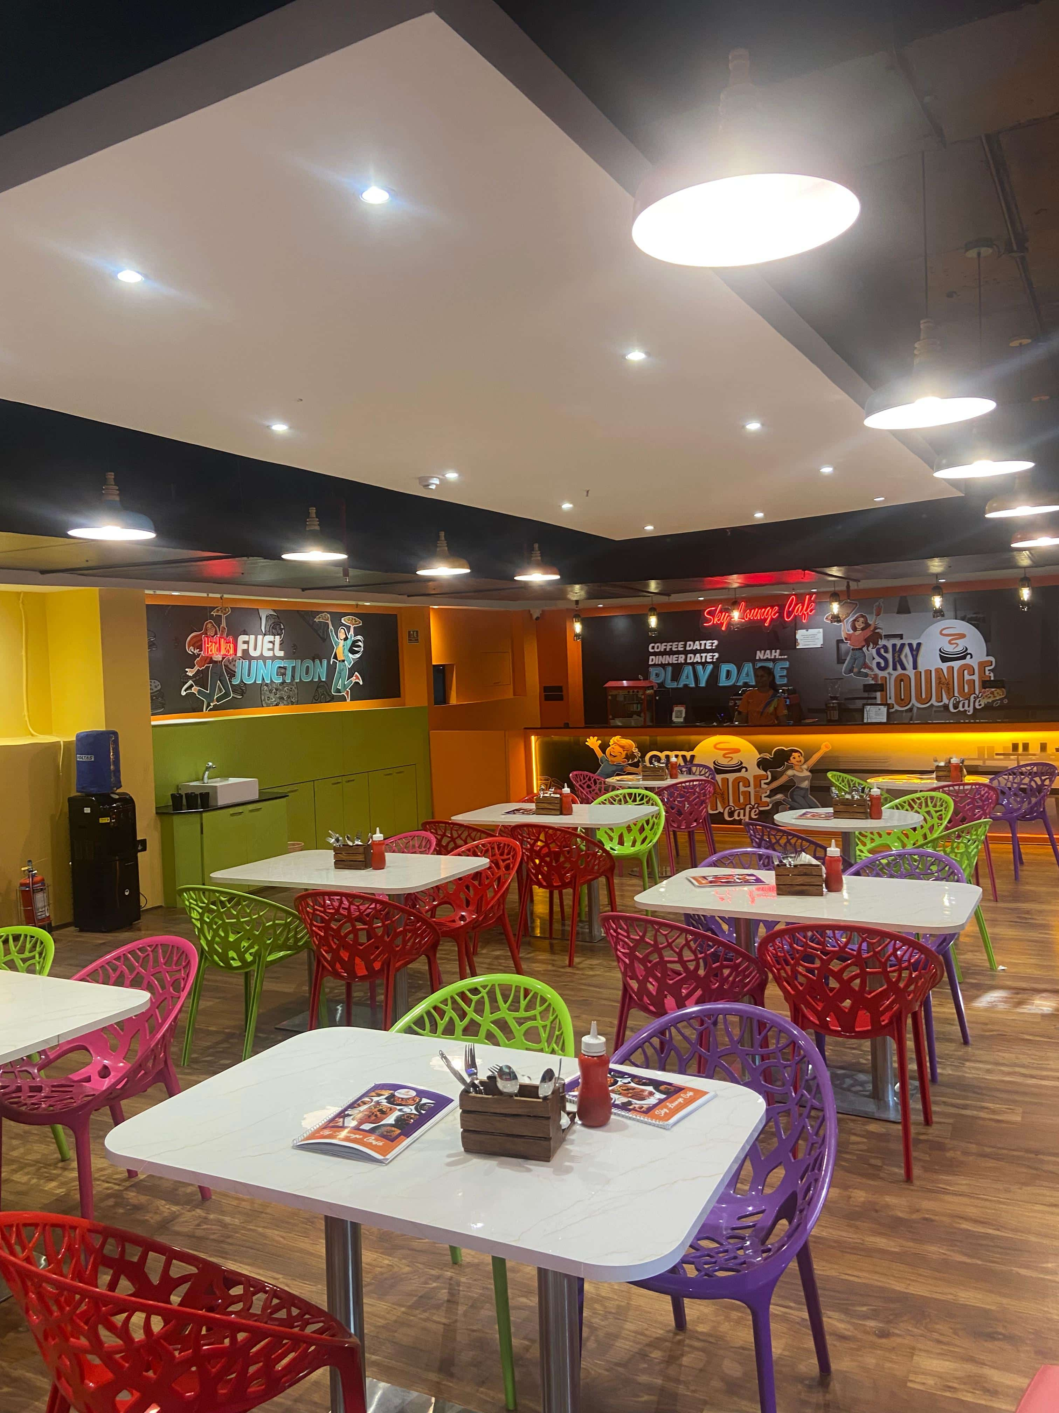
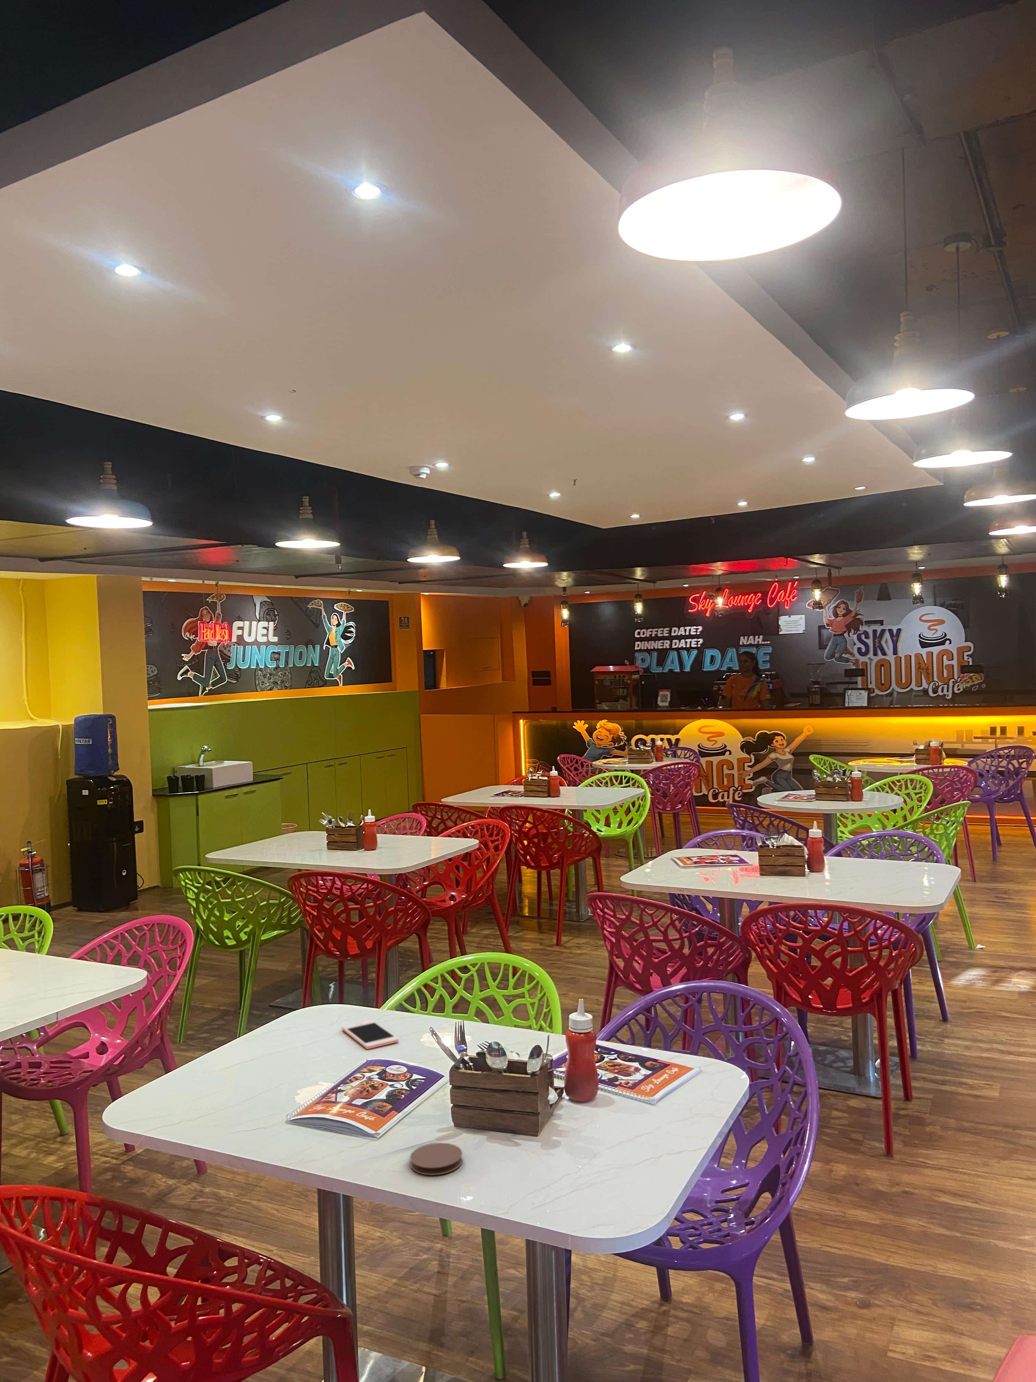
+ coaster [409,1143,464,1175]
+ cell phone [342,1020,398,1049]
